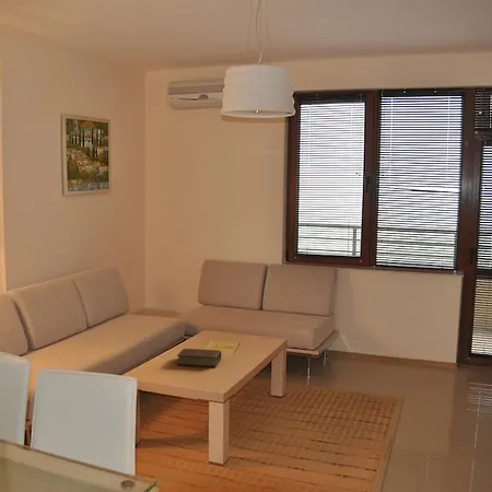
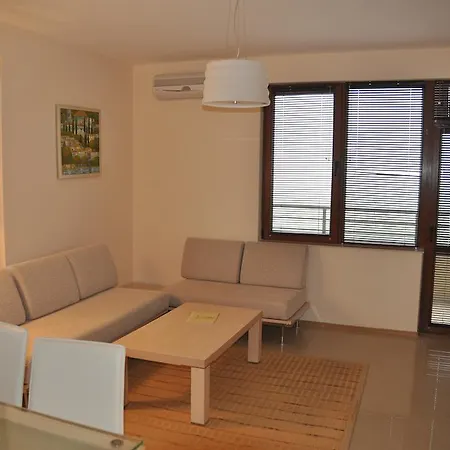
- book [176,348,222,368]
